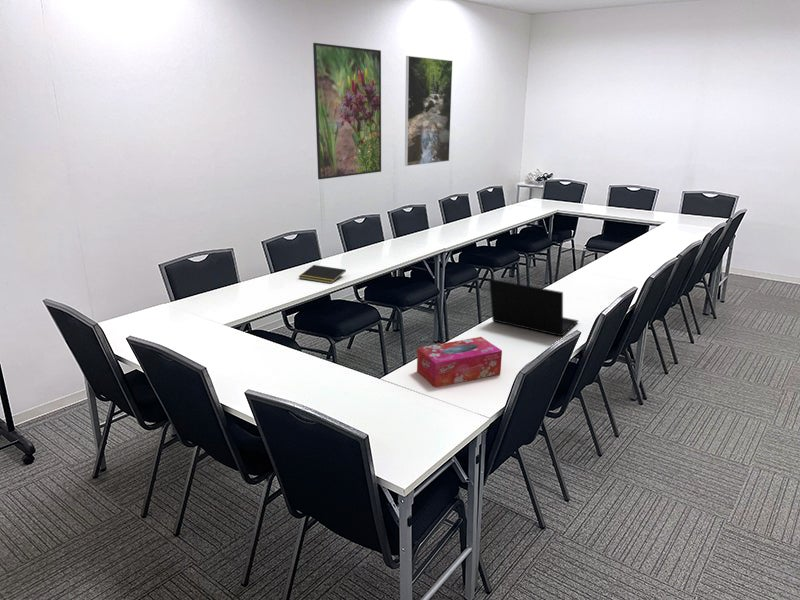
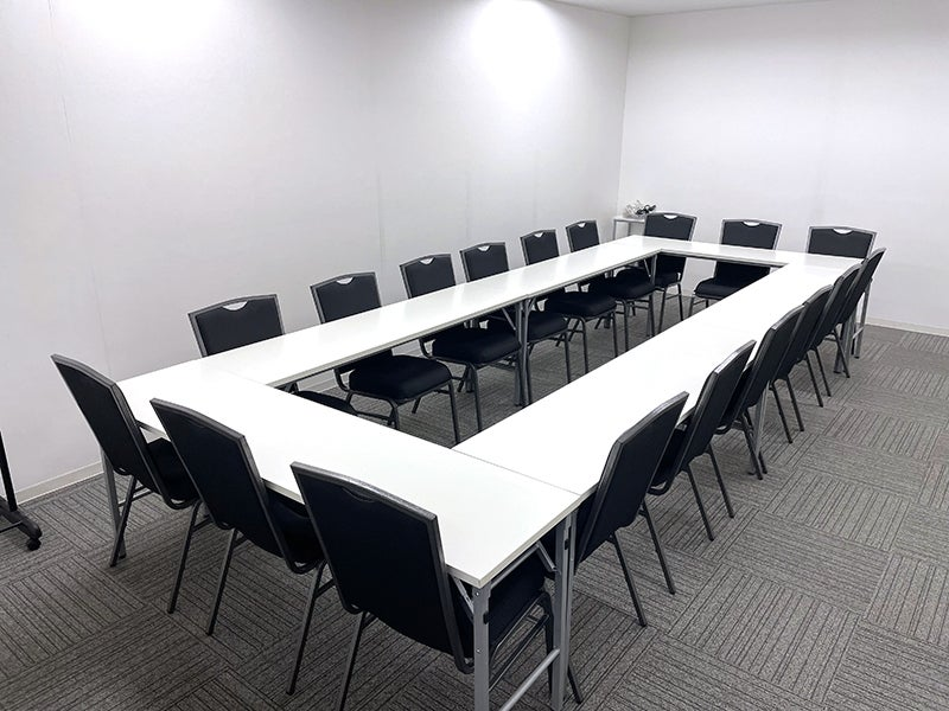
- laptop [488,278,579,337]
- notepad [298,264,347,285]
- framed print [404,55,453,167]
- tissue box [416,336,503,388]
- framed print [312,42,382,180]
